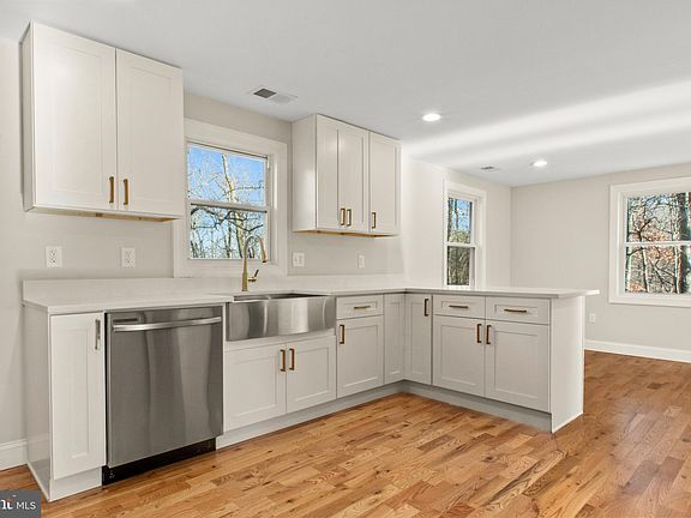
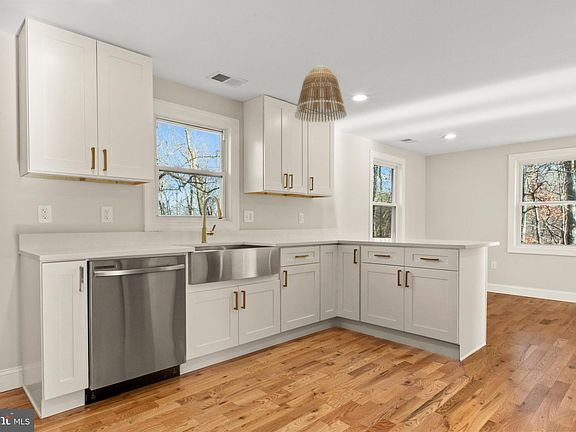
+ lamp shade [294,64,348,123]
